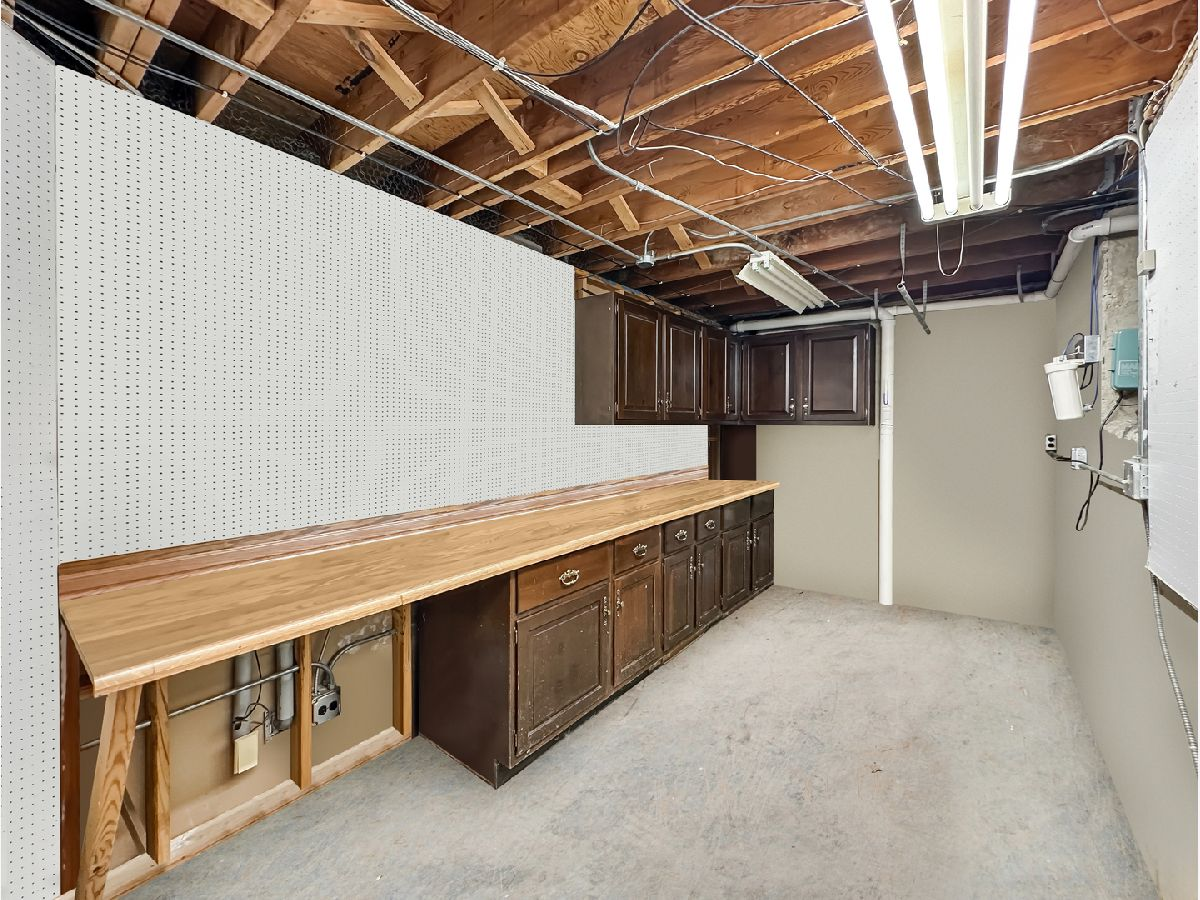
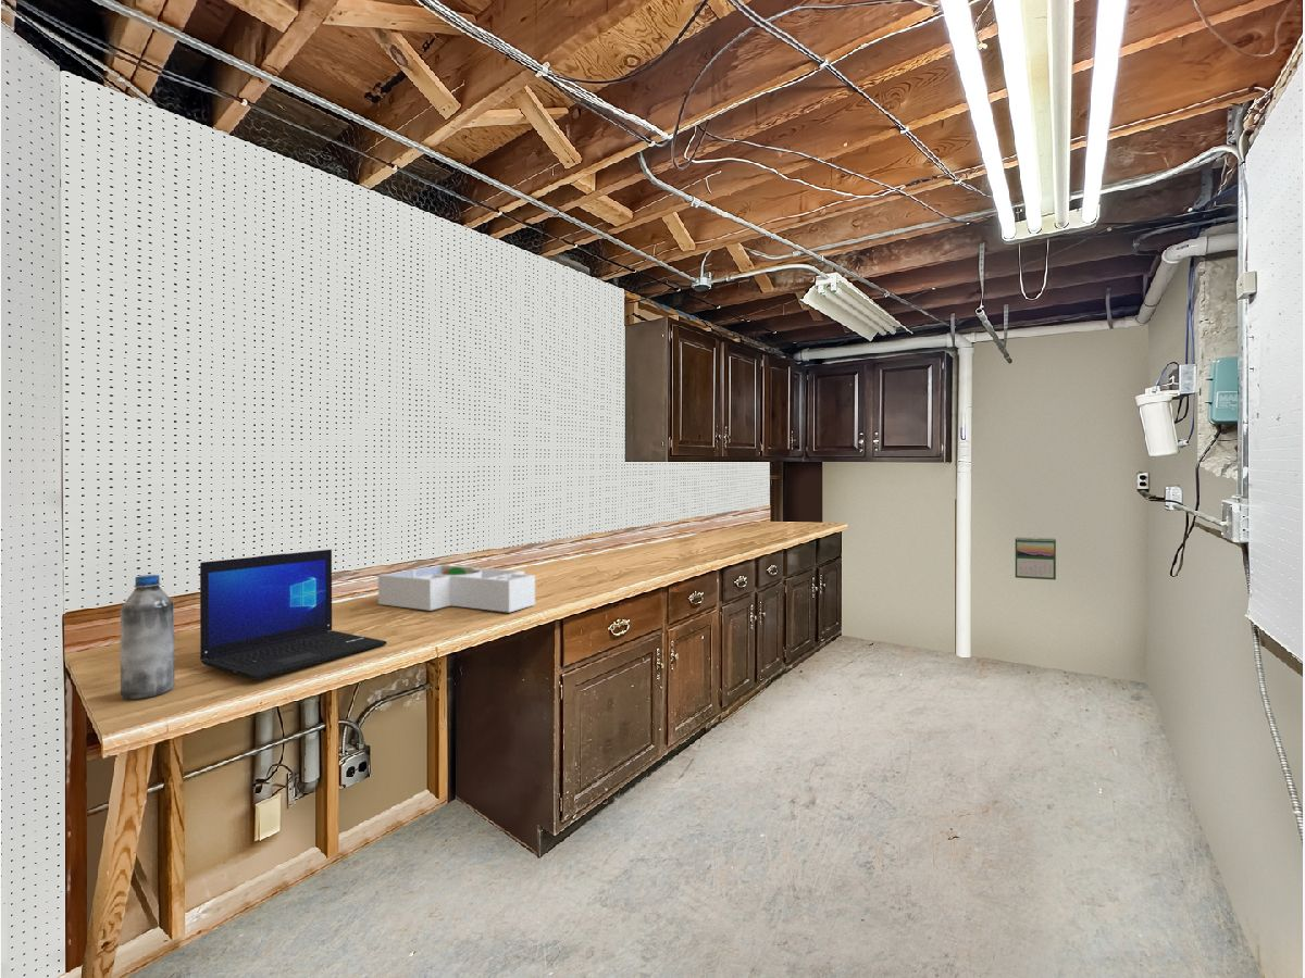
+ desk organizer [377,564,536,613]
+ water bottle [120,574,176,700]
+ laptop [199,549,387,680]
+ calendar [1014,536,1057,581]
